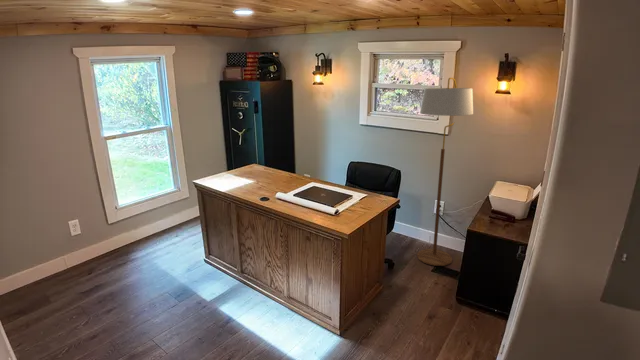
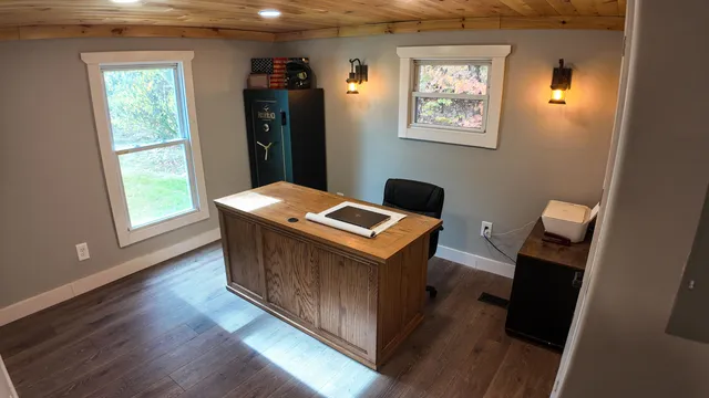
- floor lamp [416,77,474,267]
